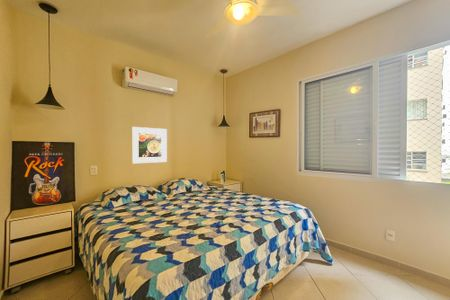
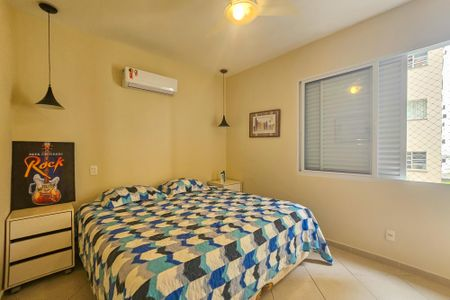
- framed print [131,126,168,164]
